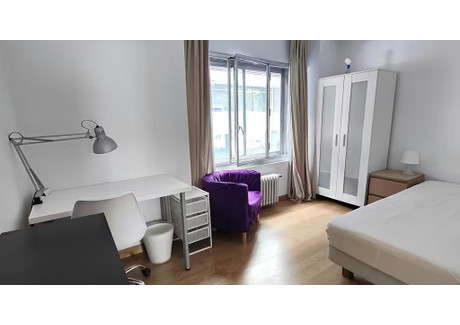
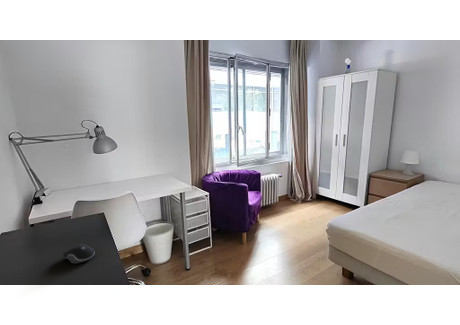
+ computer mouse [62,243,96,265]
